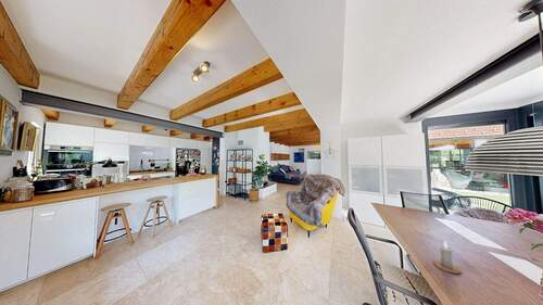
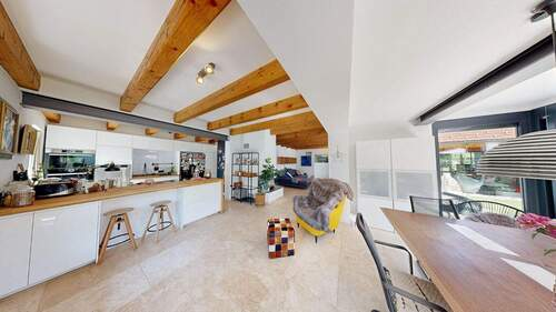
- candle [432,240,463,275]
